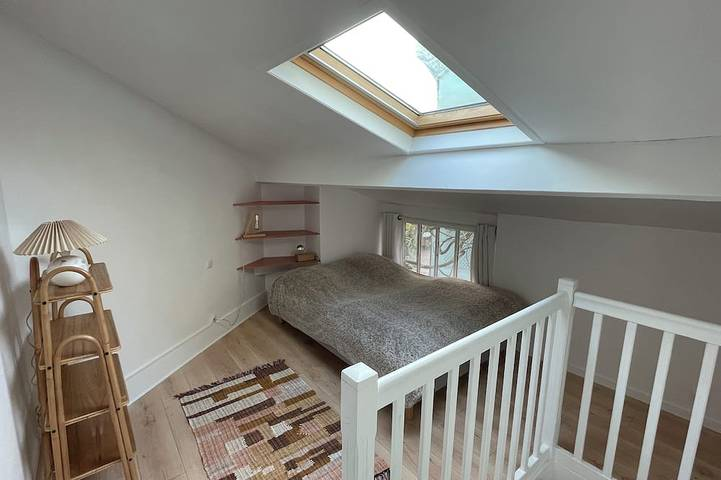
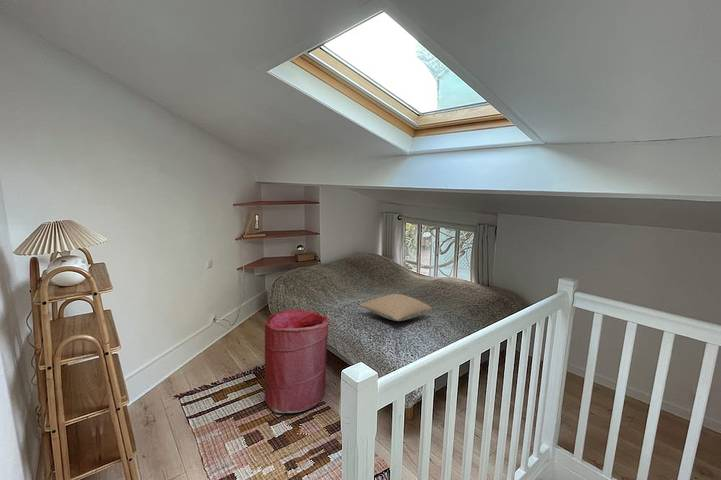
+ pillow [359,293,433,322]
+ laundry hamper [264,308,329,414]
